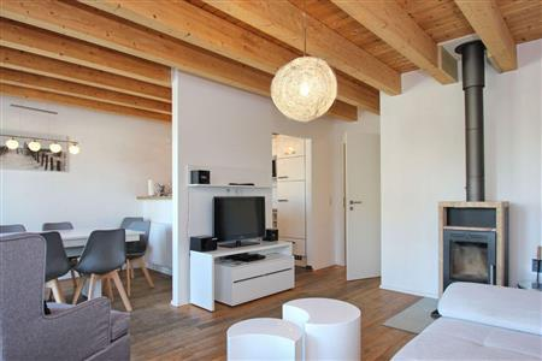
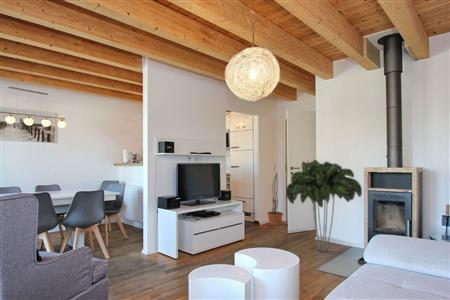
+ indoor plant [285,159,363,253]
+ decorative plant [266,172,284,227]
